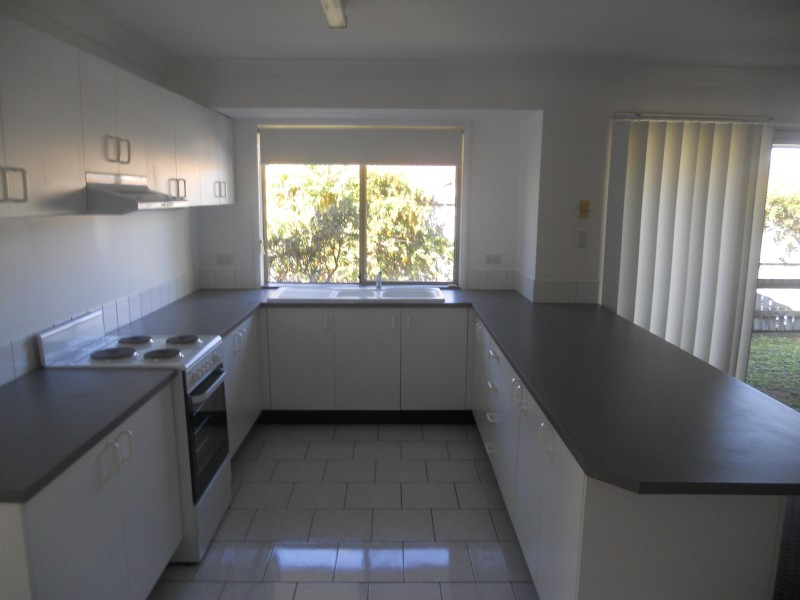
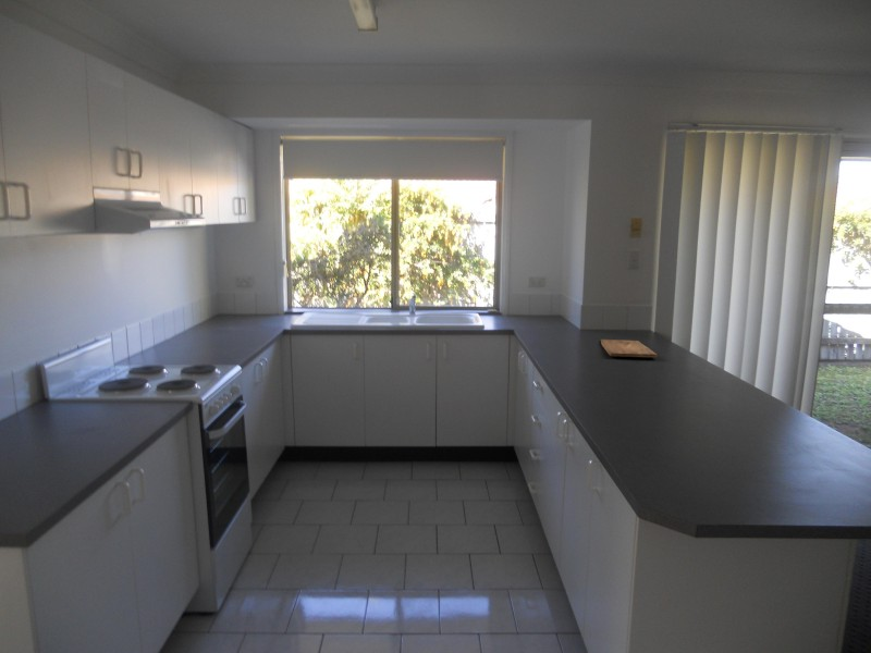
+ cutting board [600,338,659,358]
